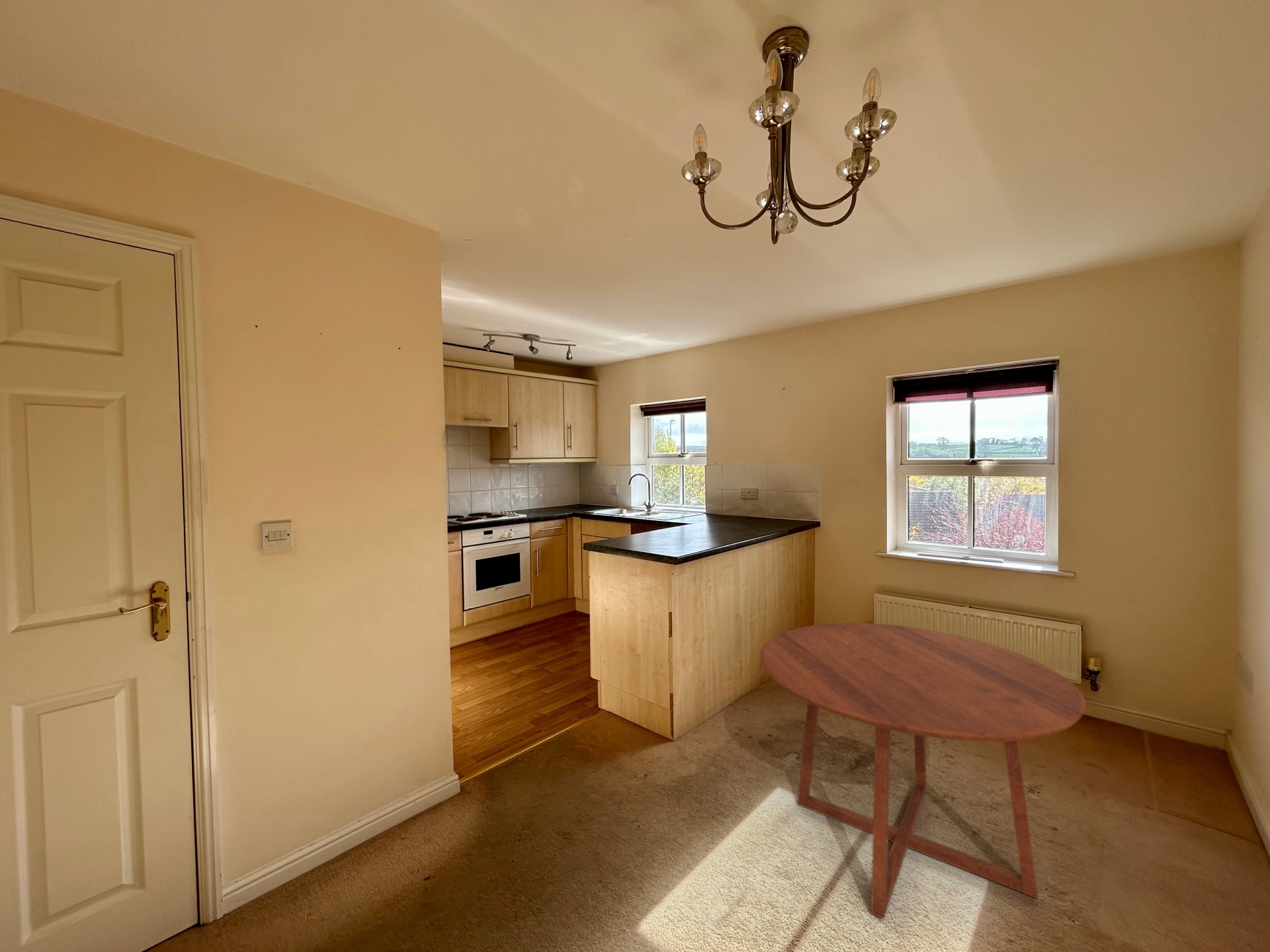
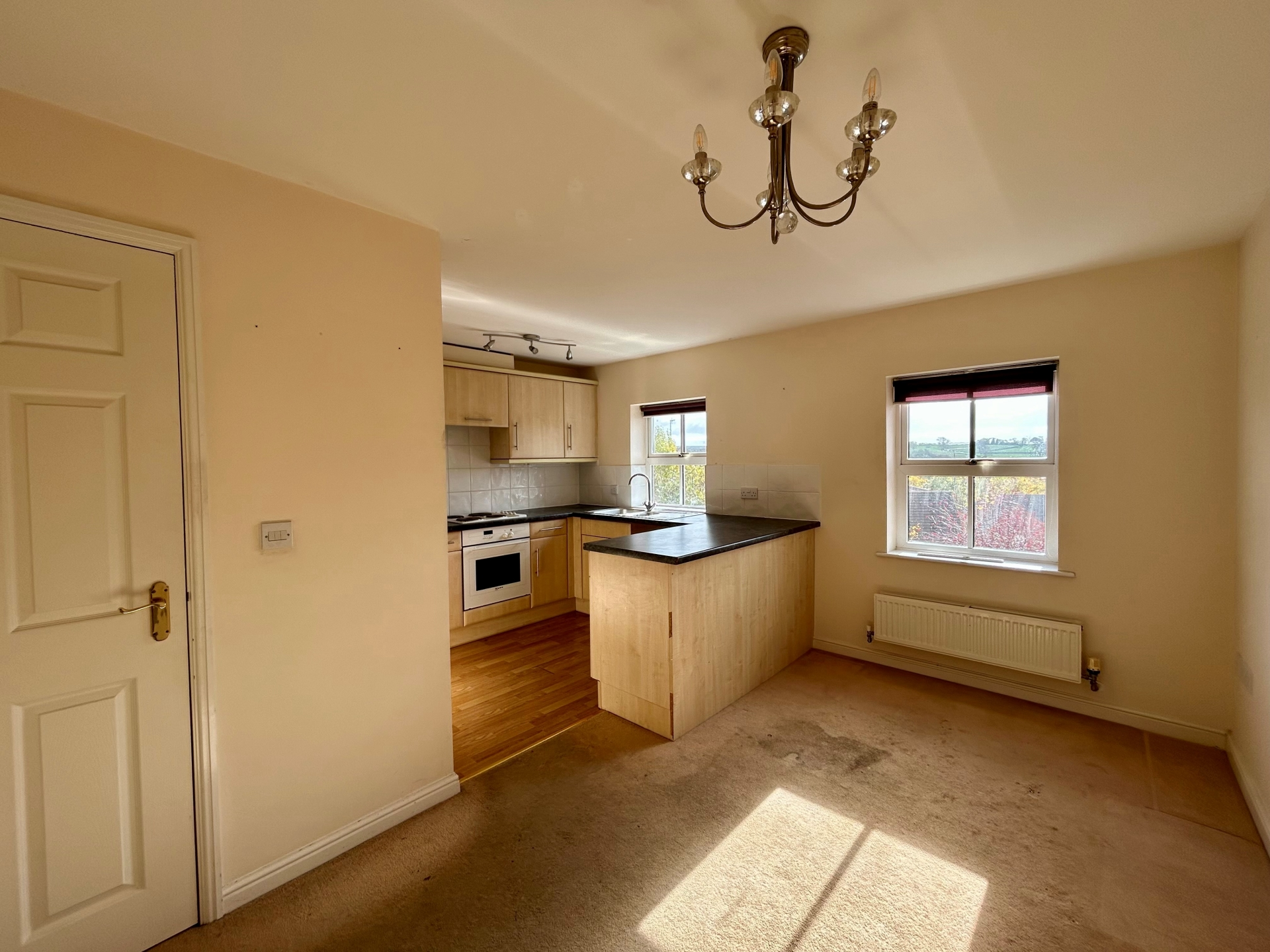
- round table [759,622,1087,920]
